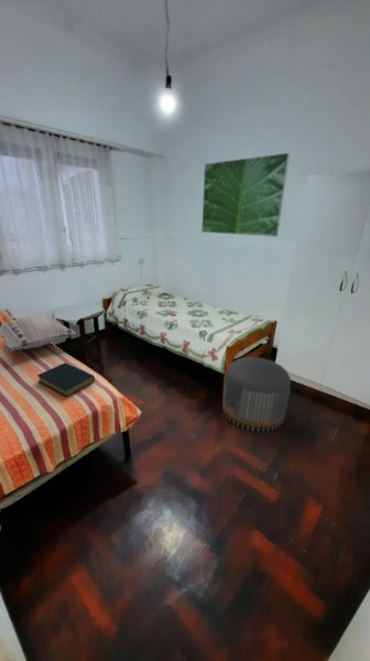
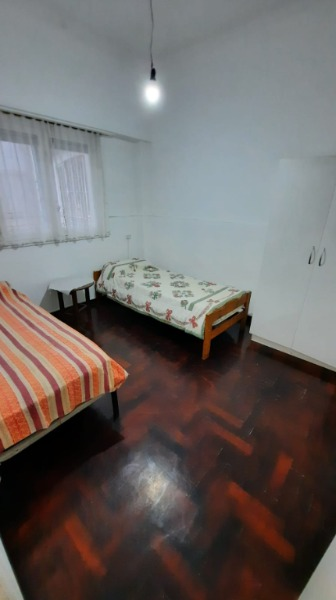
- hardback book [36,362,96,398]
- pouf [221,356,292,433]
- decorative pillow [0,314,78,354]
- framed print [200,152,291,238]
